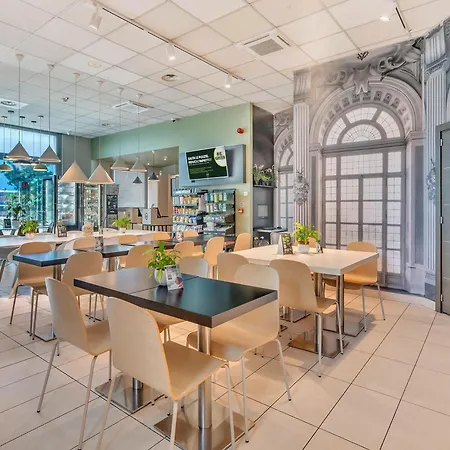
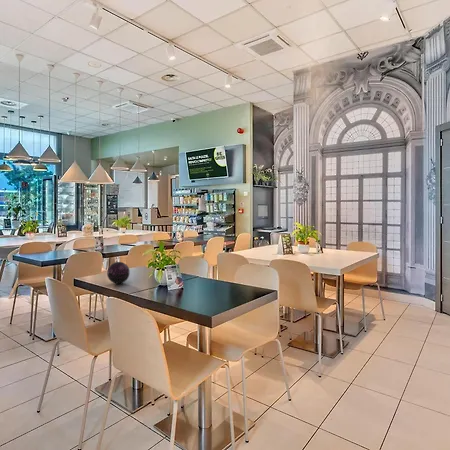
+ decorative orb [106,261,131,285]
